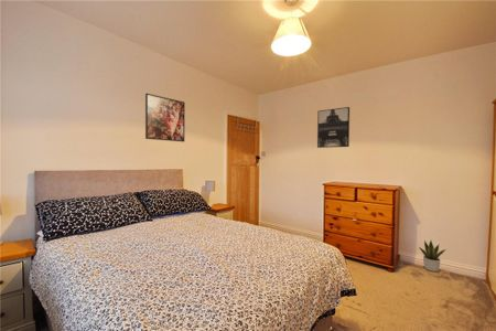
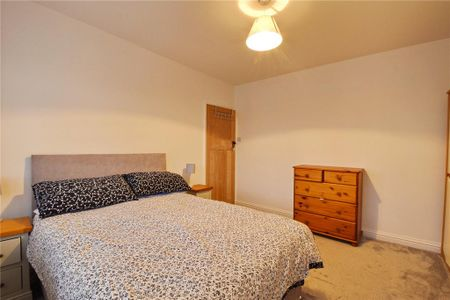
- wall art [316,106,351,149]
- potted plant [418,239,446,273]
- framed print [144,93,186,143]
